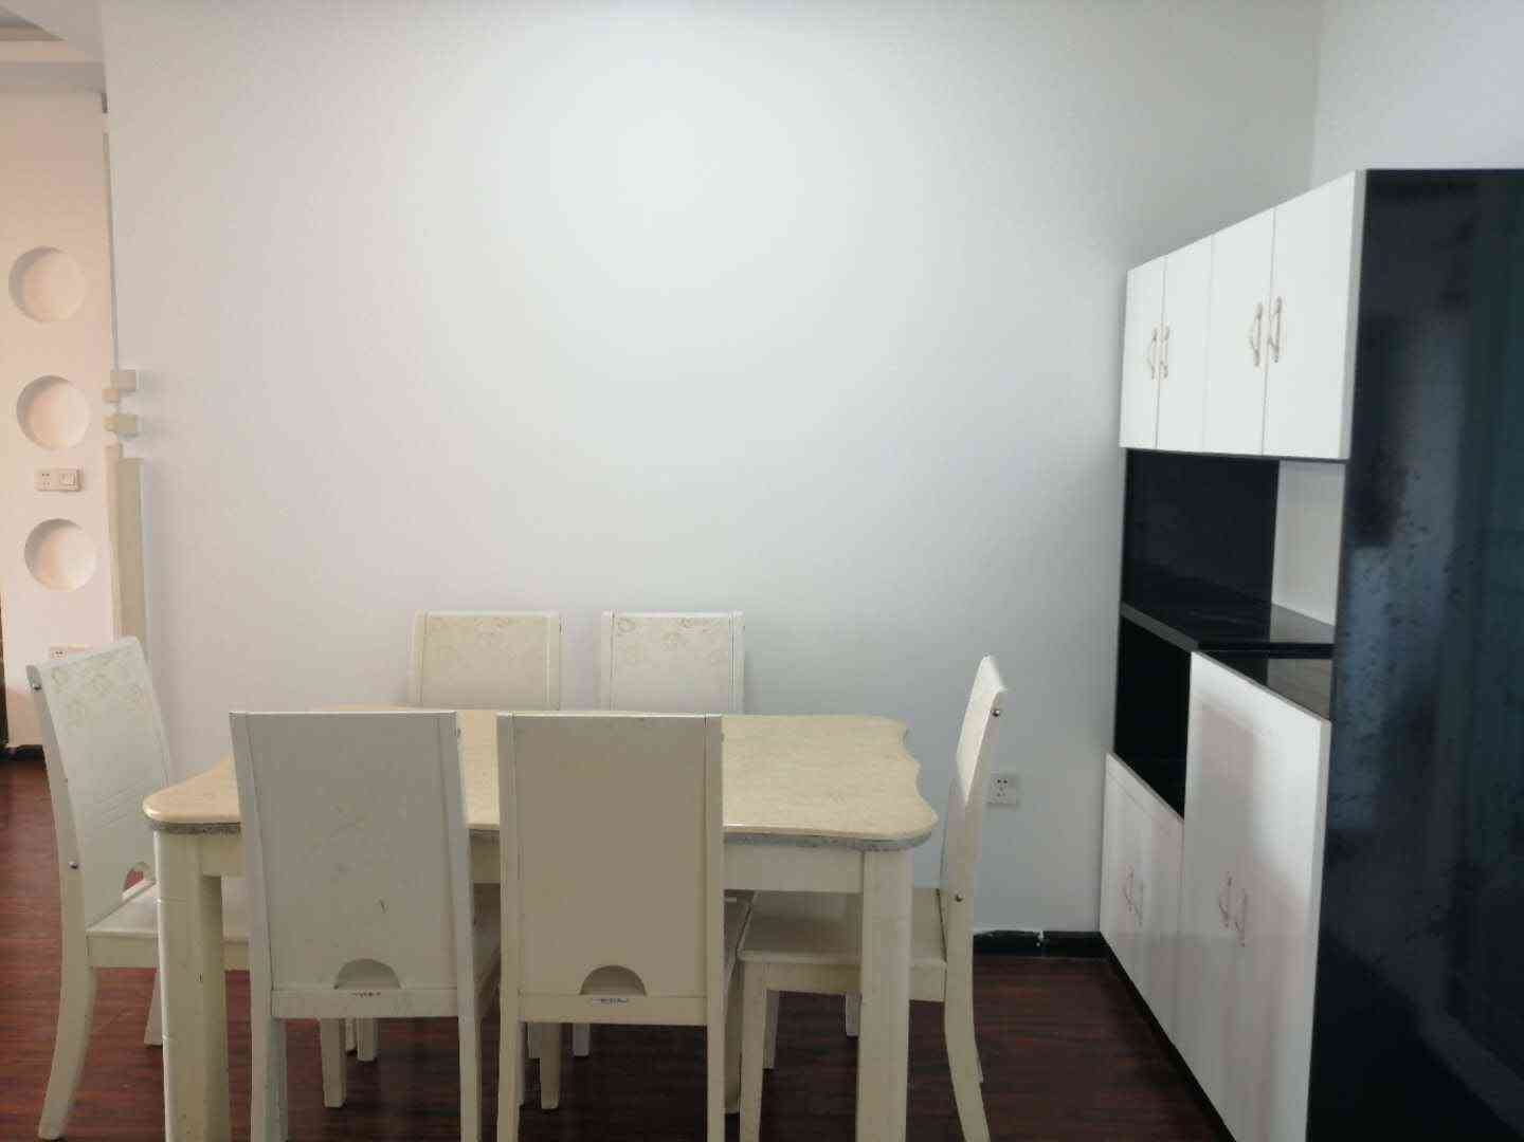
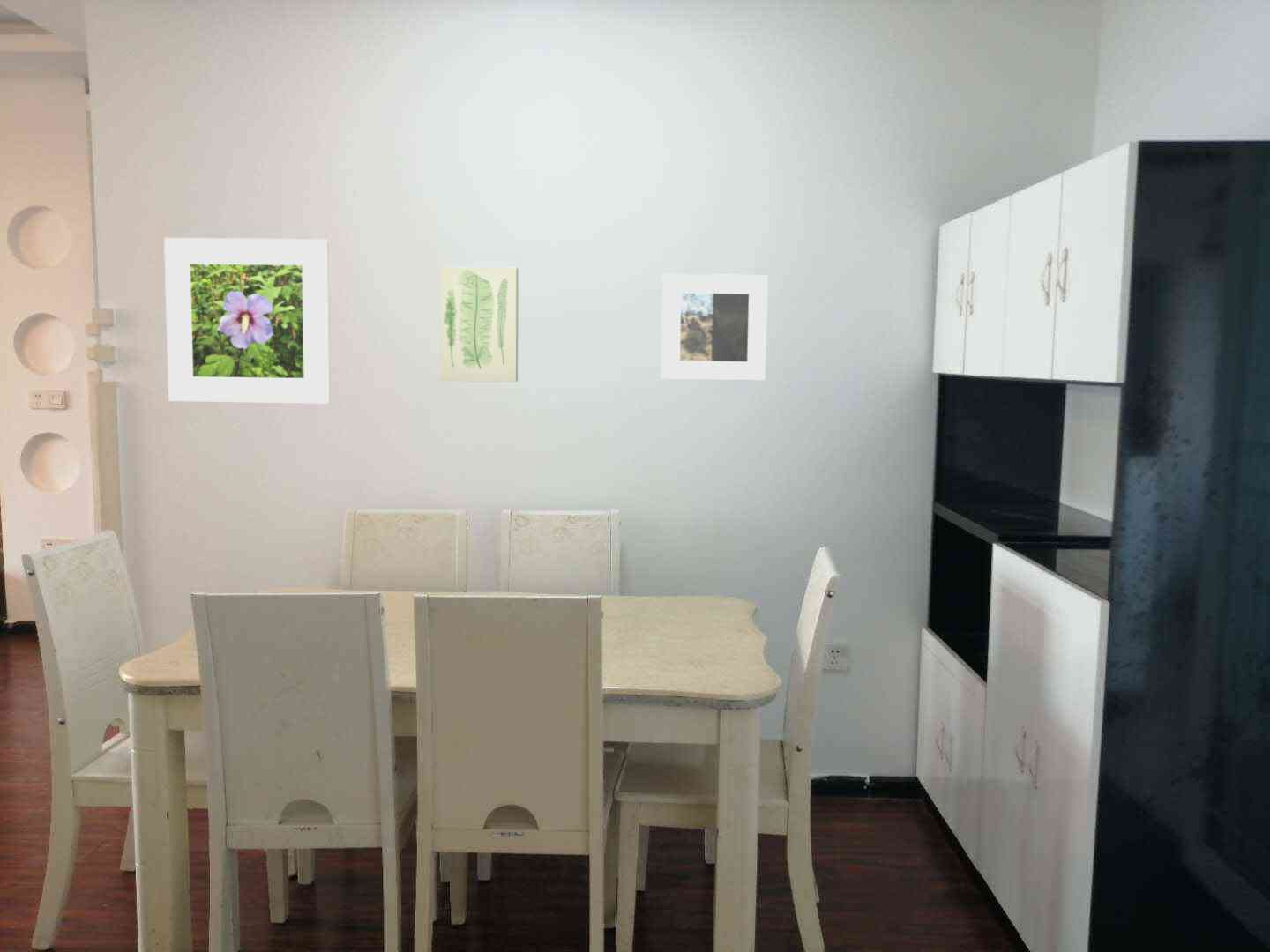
+ wall art [439,266,519,383]
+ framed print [163,237,332,405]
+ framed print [661,273,769,382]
